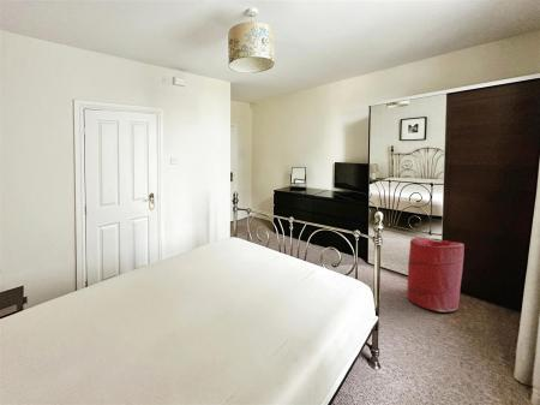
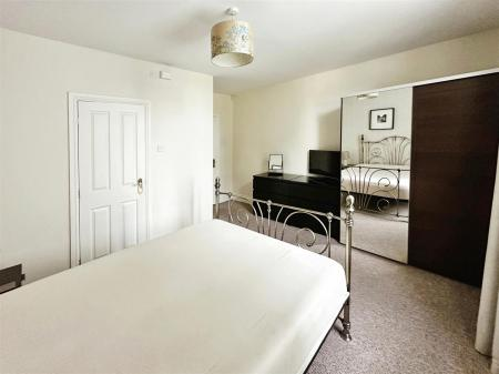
- laundry hamper [406,237,466,312]
